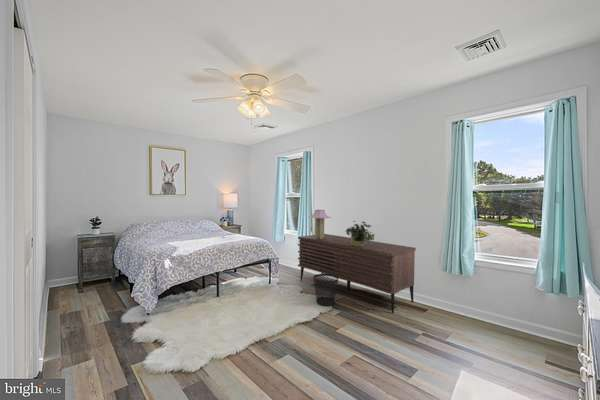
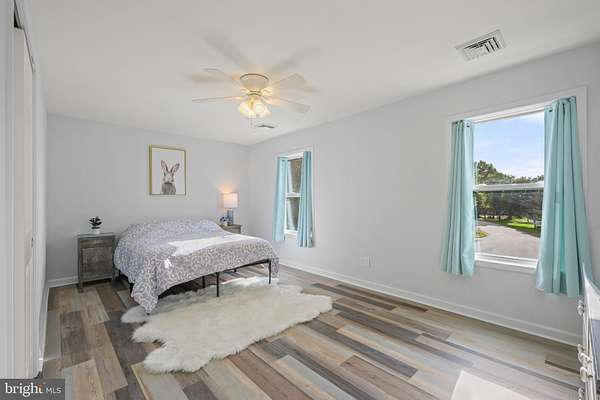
- potted plant [345,220,376,246]
- dresser [297,233,417,314]
- wastebasket [312,273,339,307]
- table lamp [308,209,333,239]
